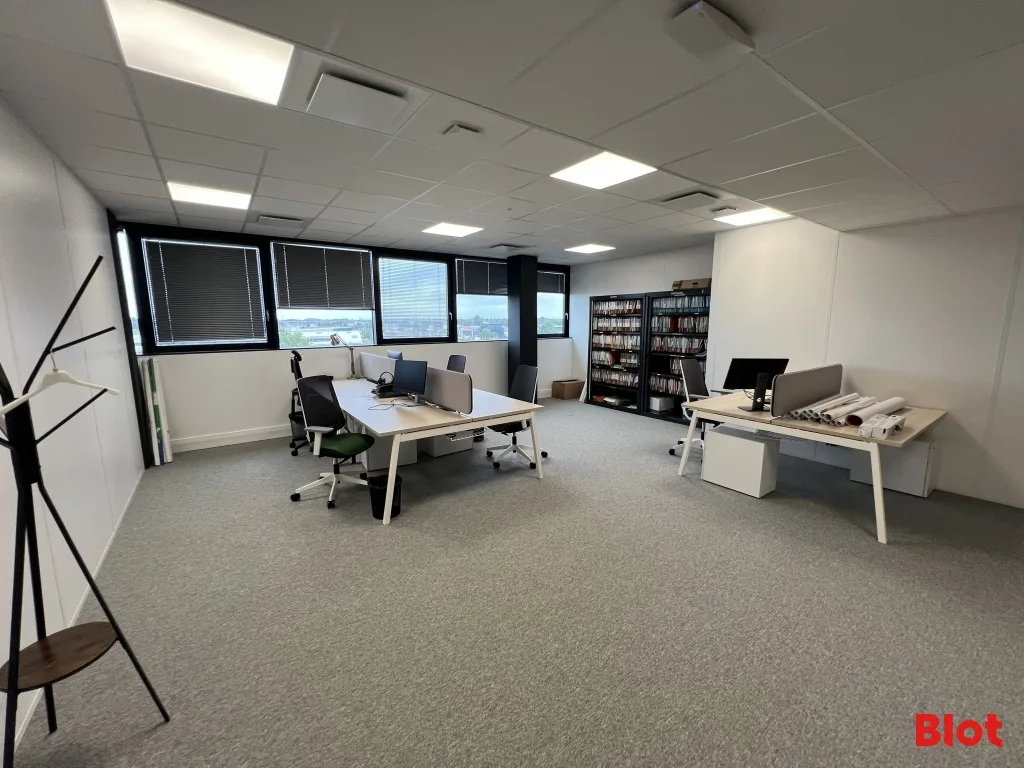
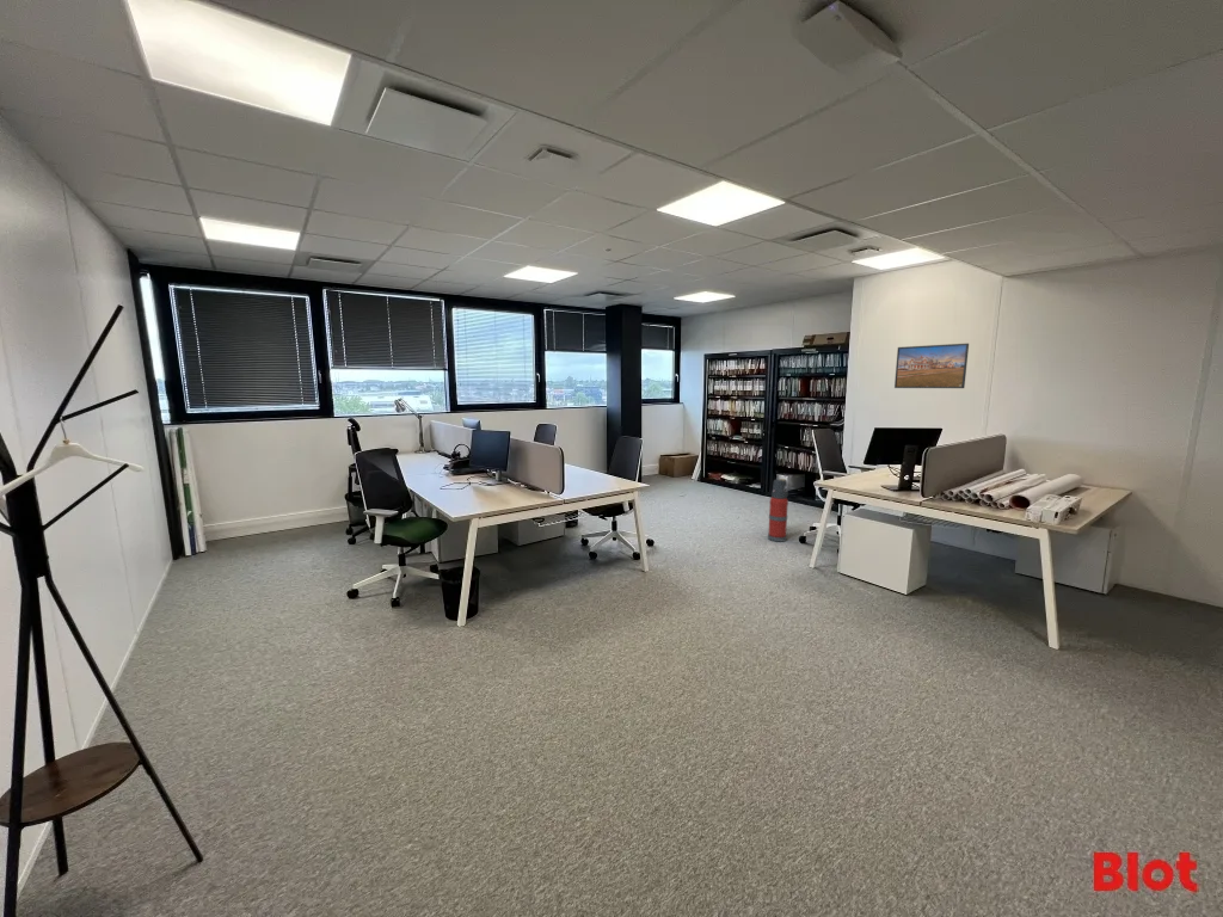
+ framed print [893,343,970,389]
+ fire extinguisher [767,478,789,543]
